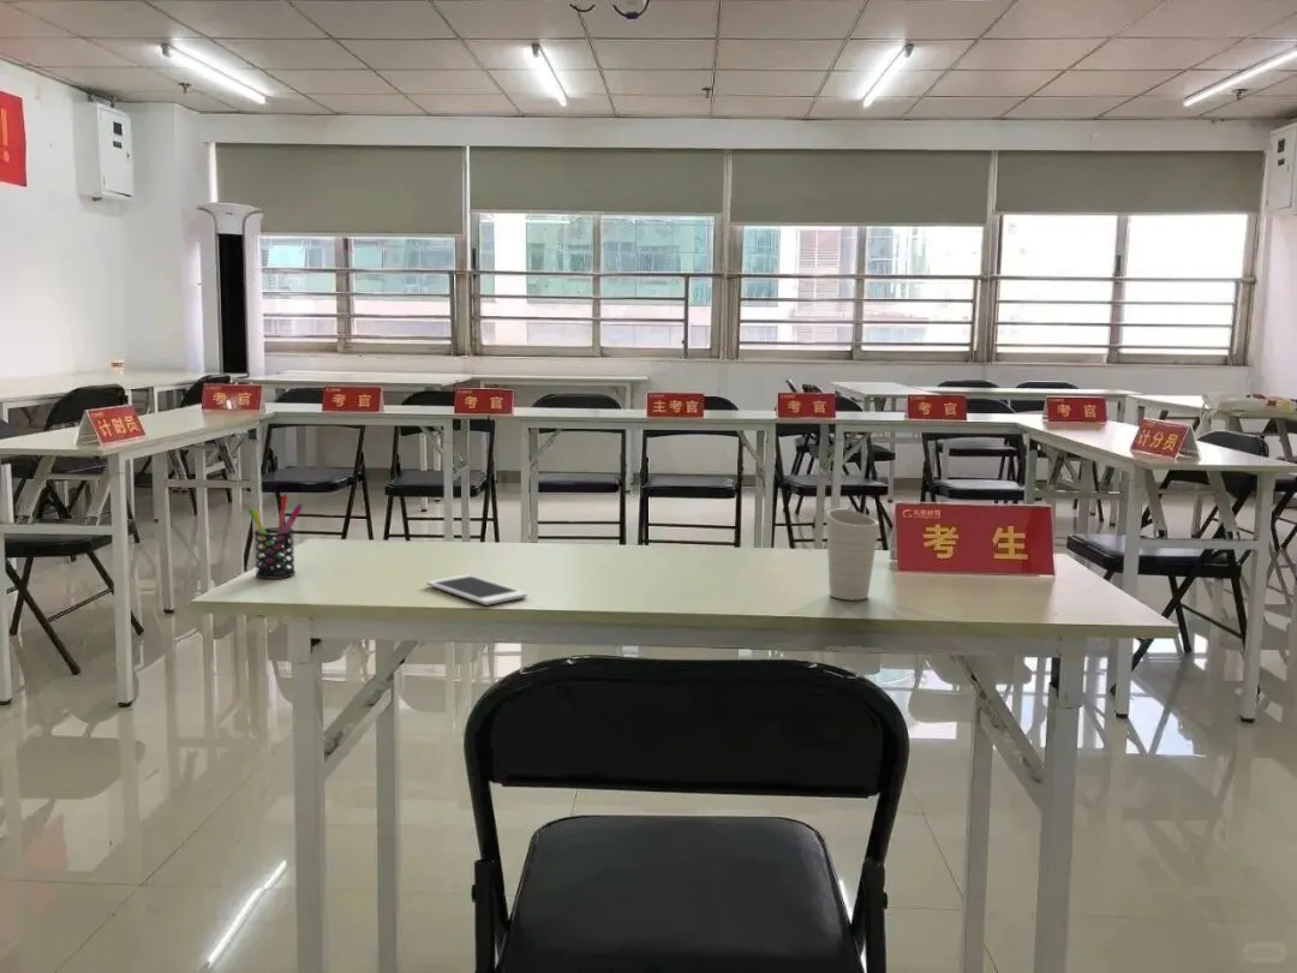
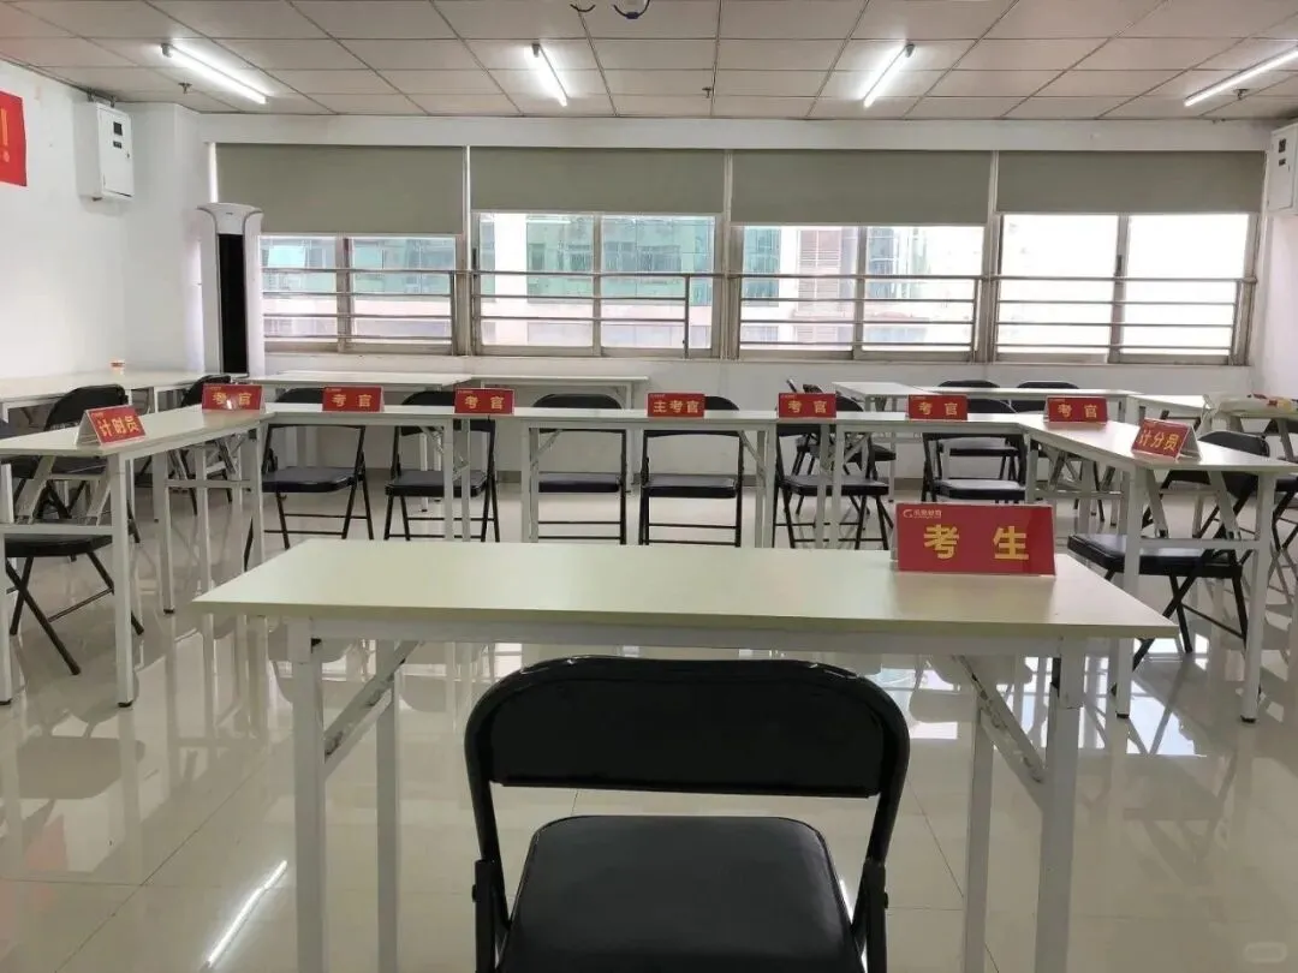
- pen holder [247,495,304,580]
- cup [825,508,880,601]
- cell phone [426,574,528,607]
